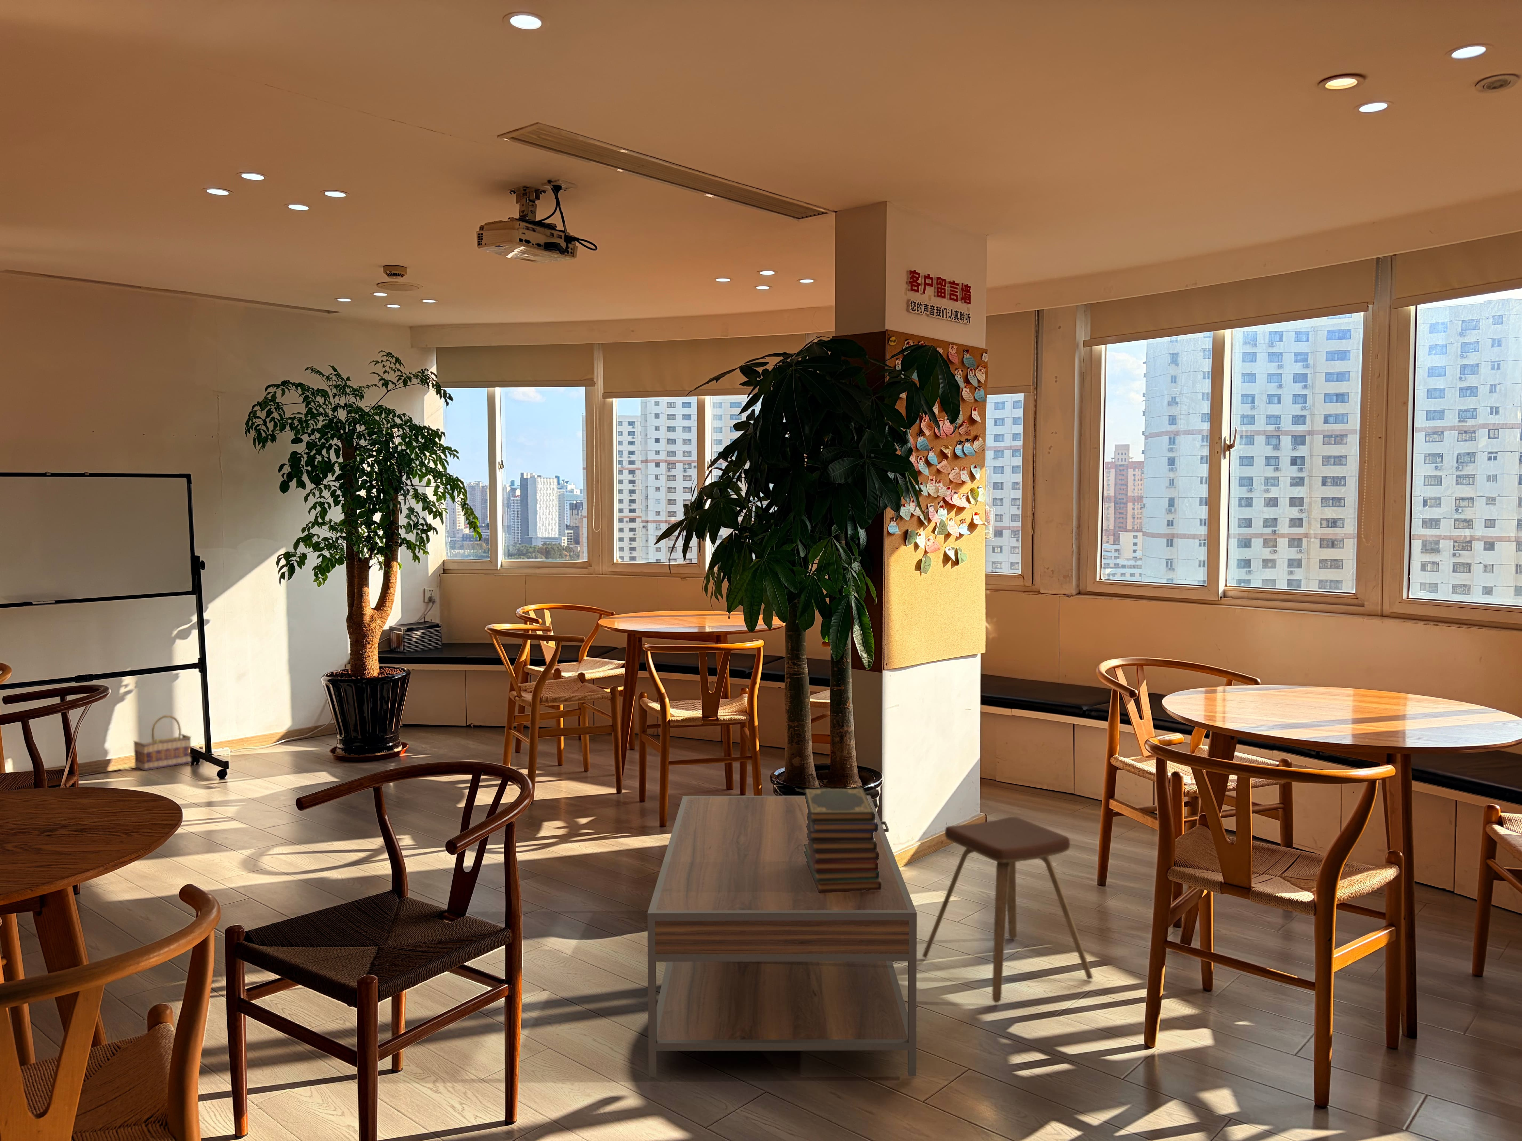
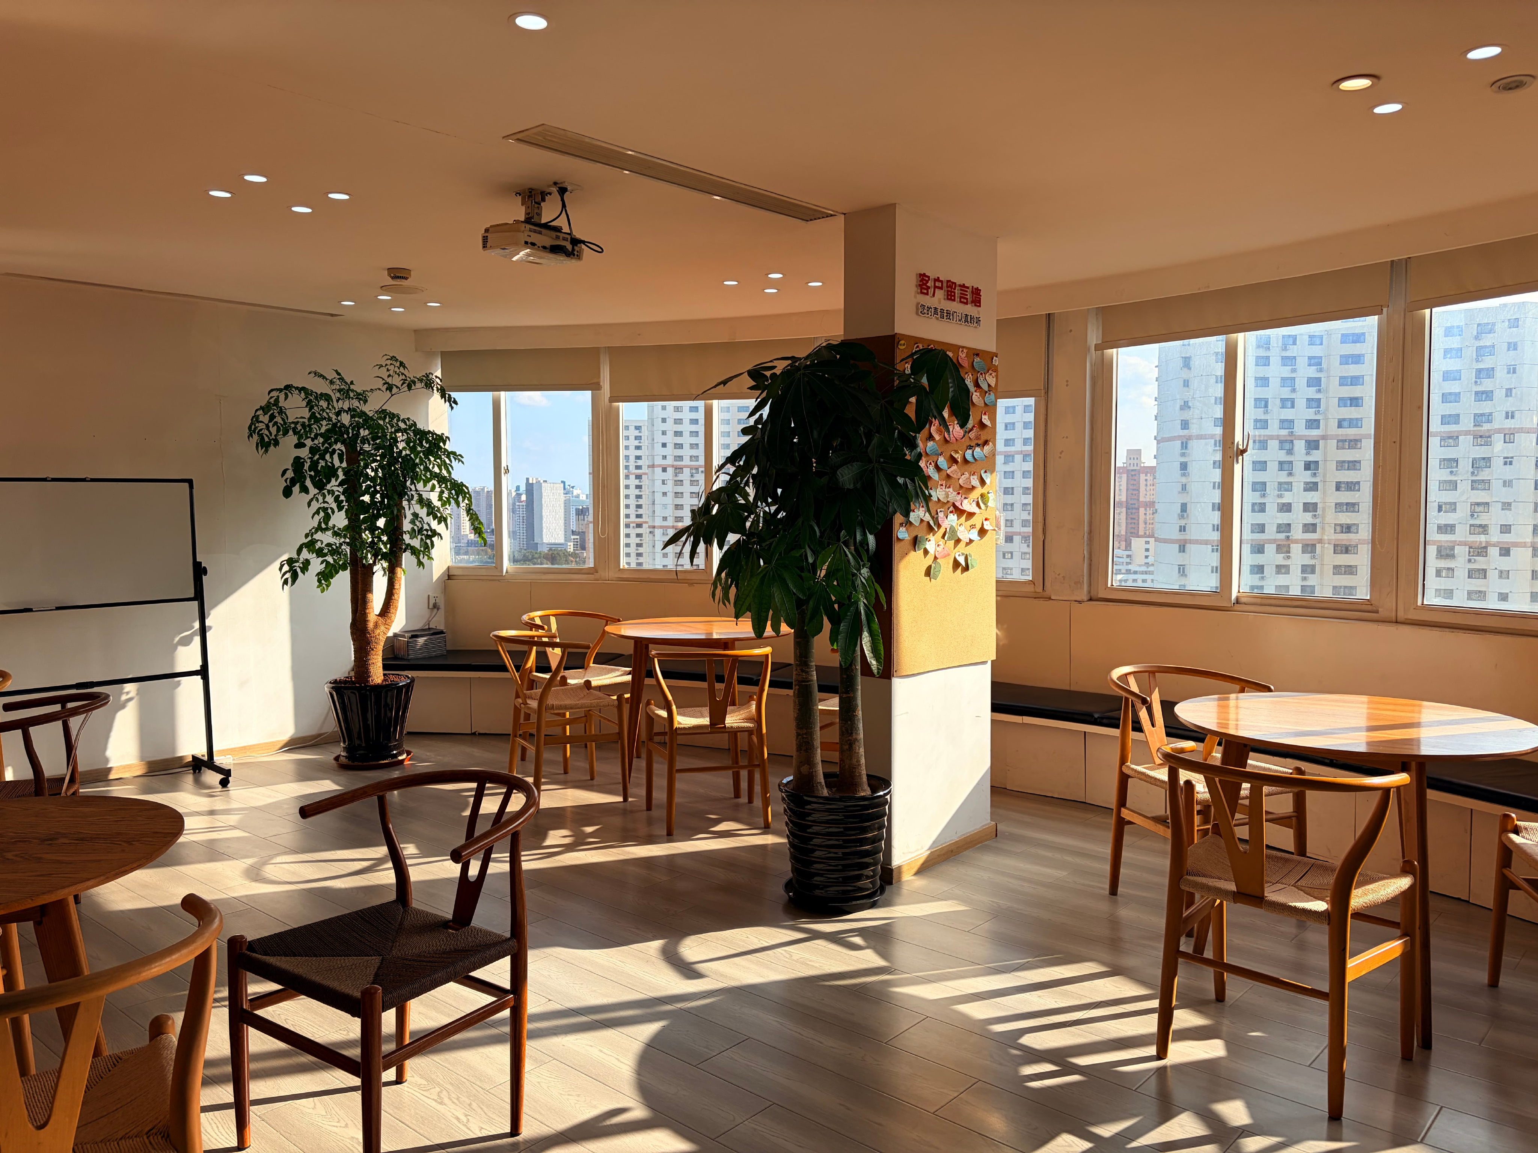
- basket [133,716,192,771]
- book stack [804,789,882,893]
- music stool [922,816,1093,1004]
- coffee table [647,795,917,1077]
